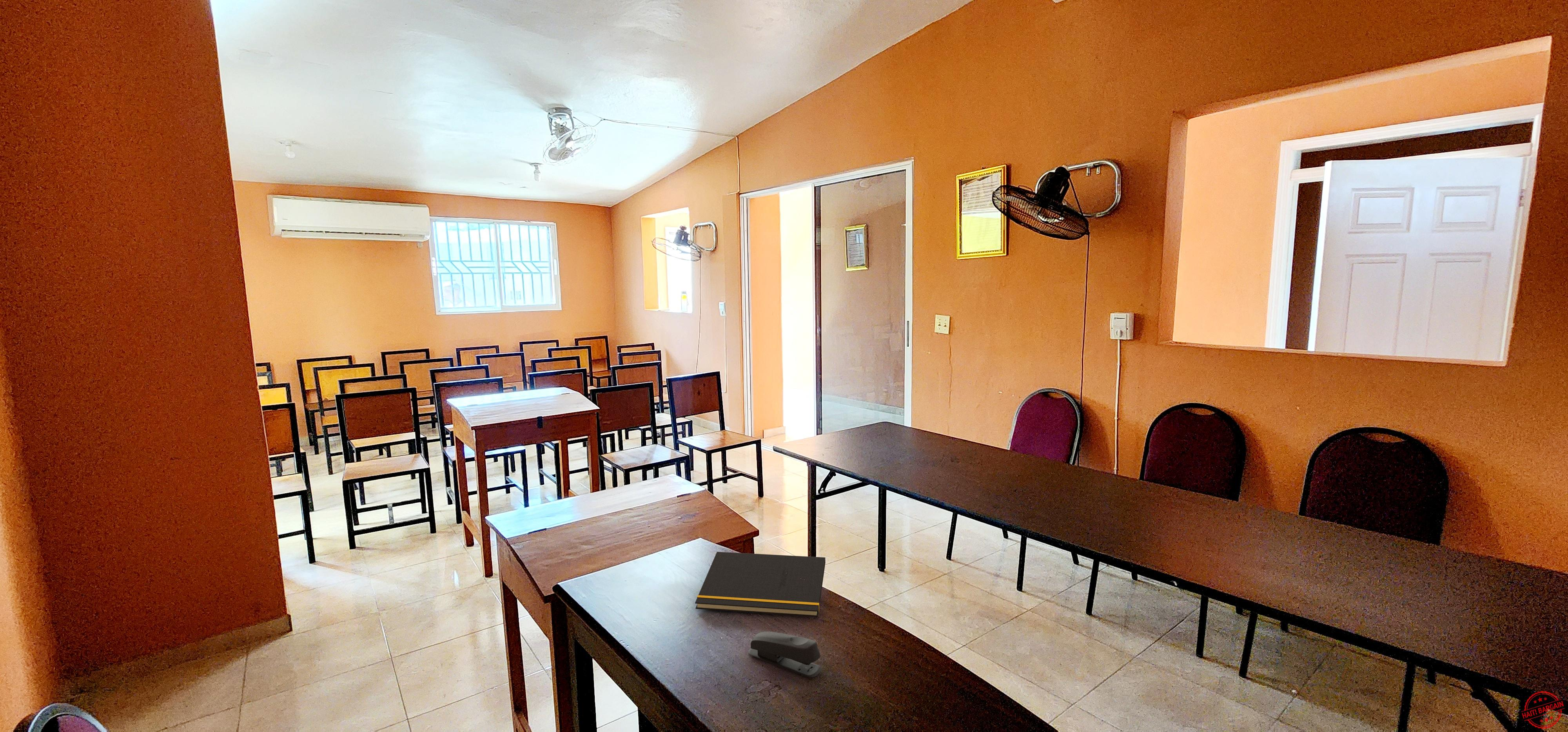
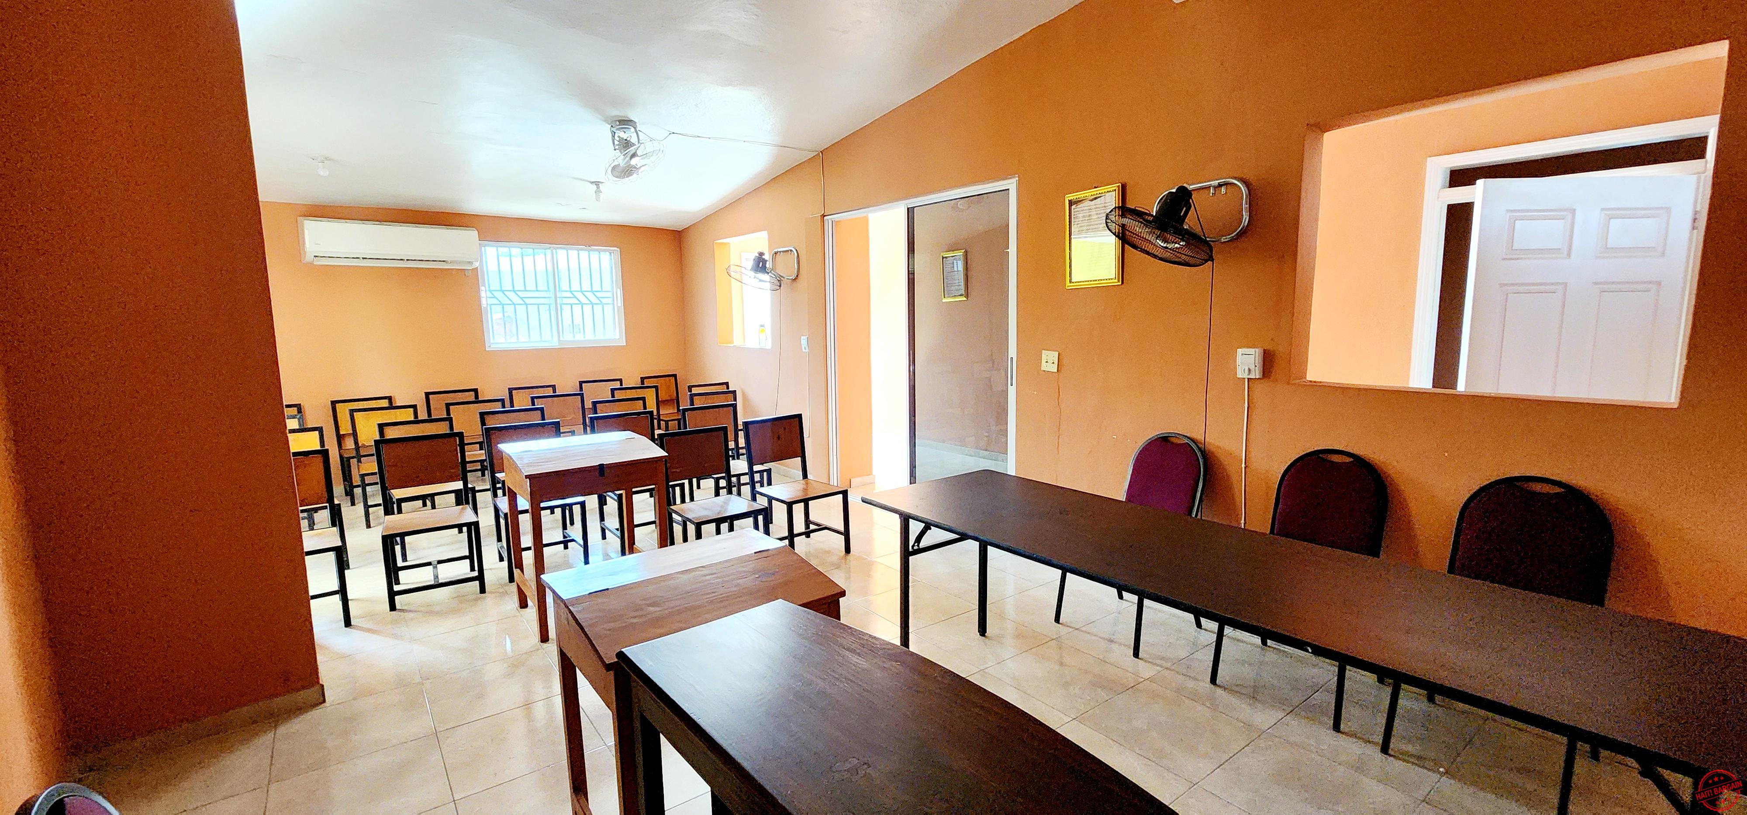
- stapler [748,631,822,678]
- notepad [695,551,826,618]
